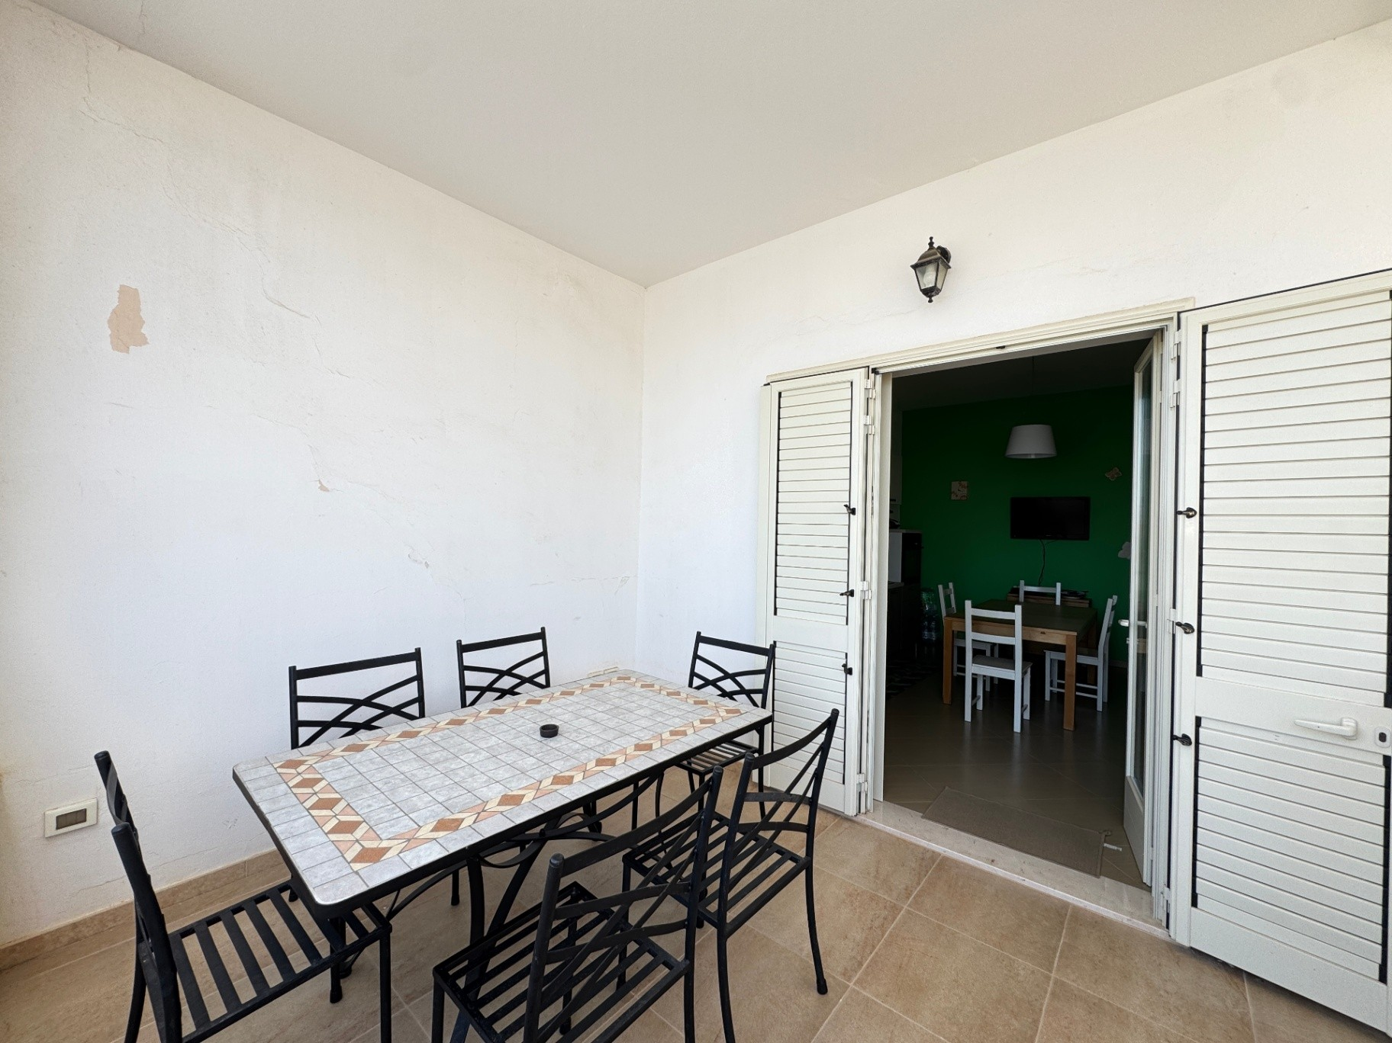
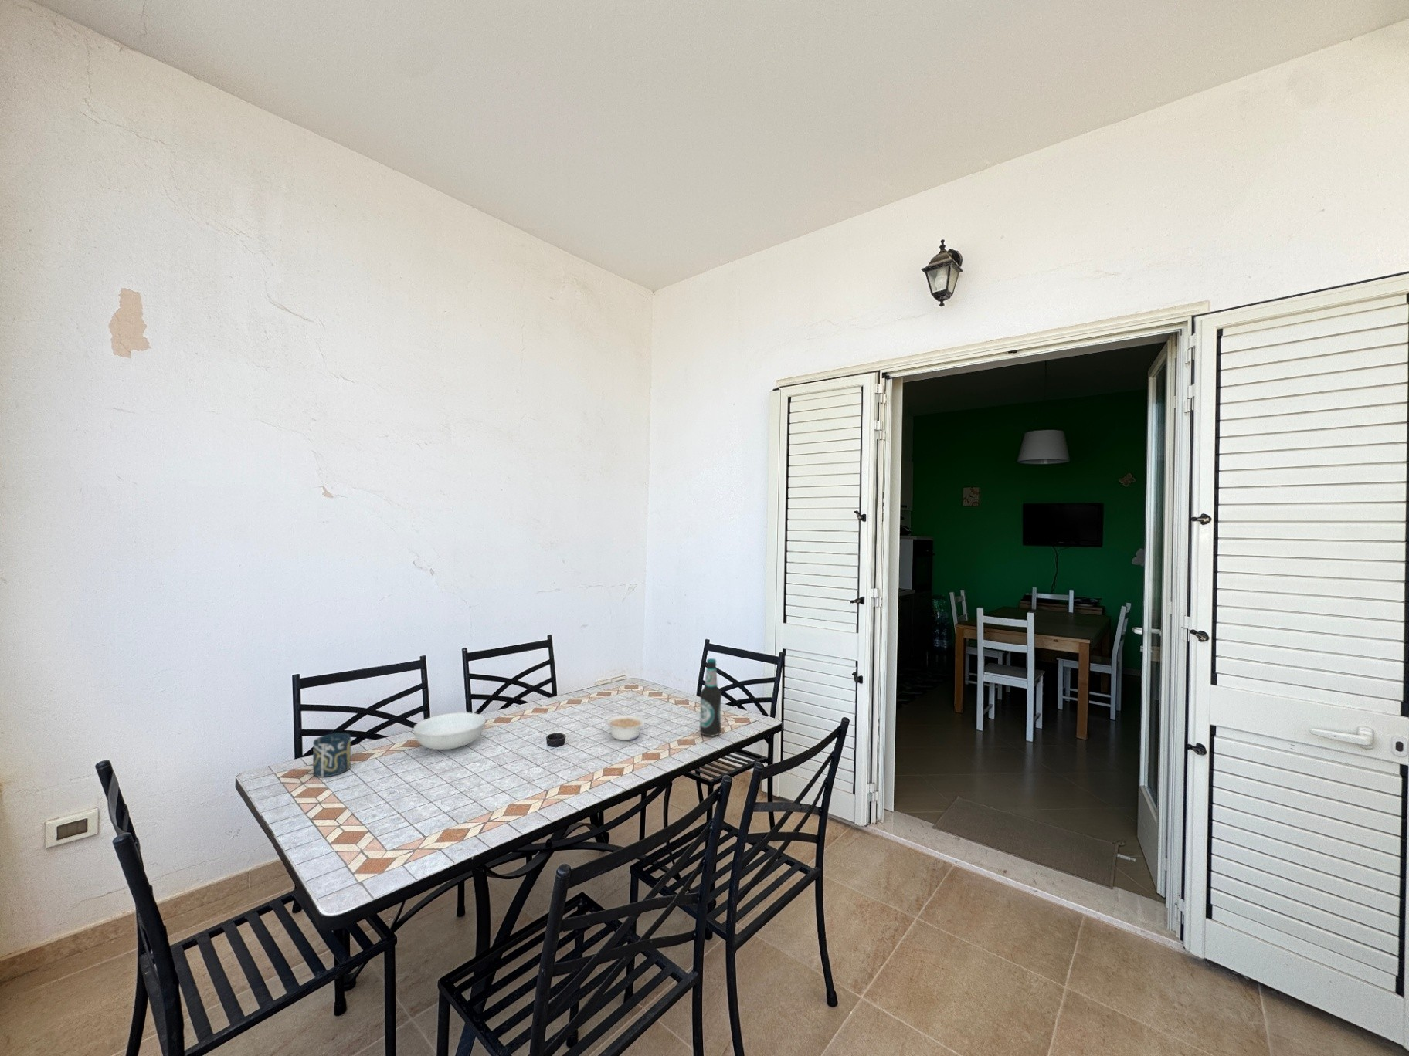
+ serving bowl [413,712,487,750]
+ bottle [699,658,722,738]
+ cup [312,732,352,778]
+ legume [605,714,646,741]
